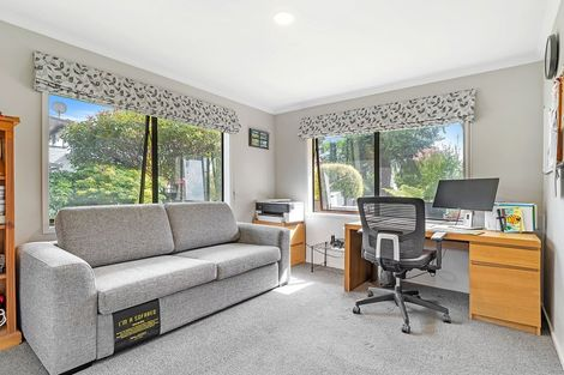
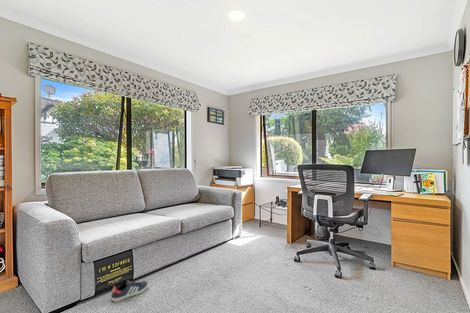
+ sneaker [110,279,149,303]
